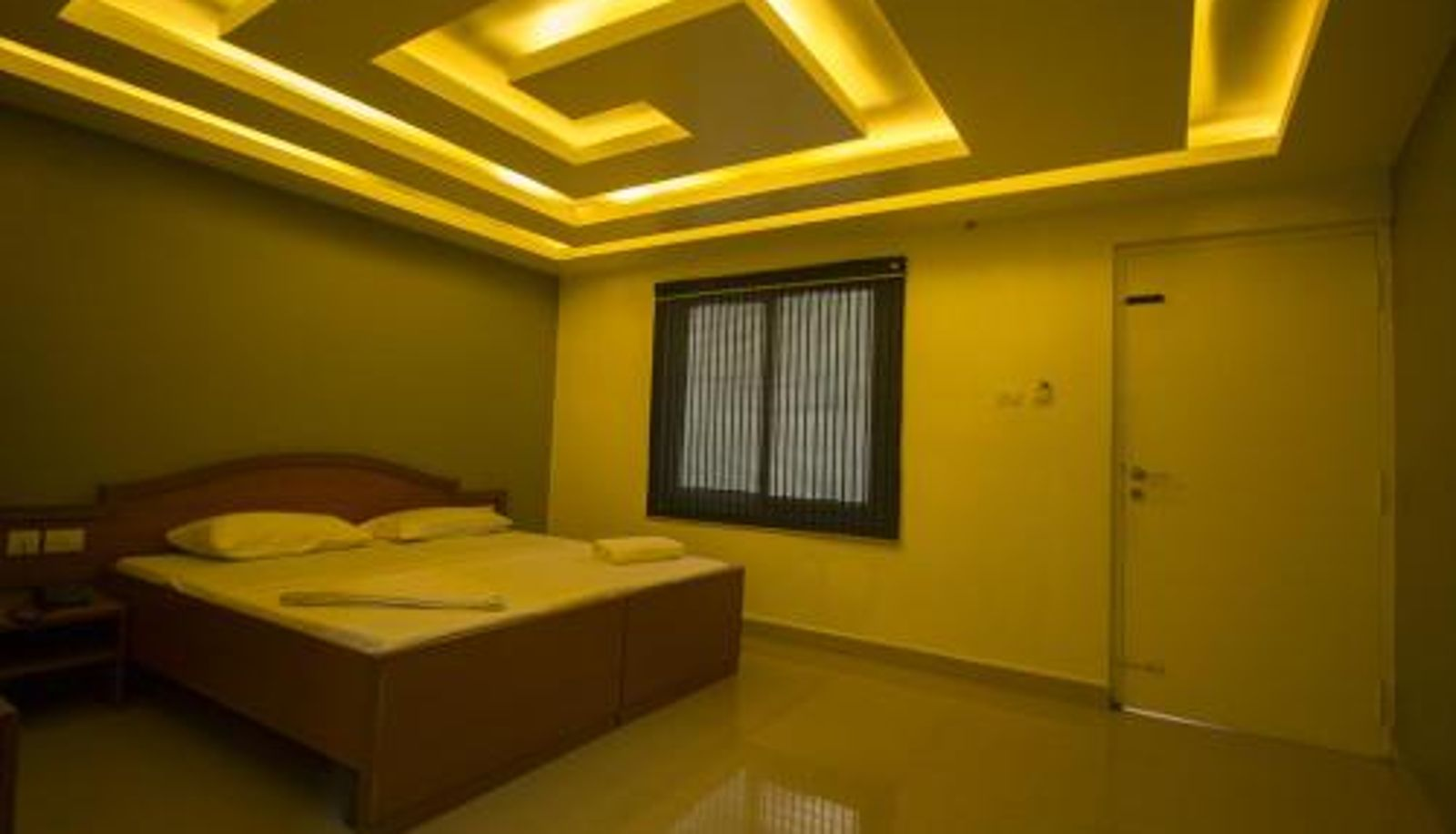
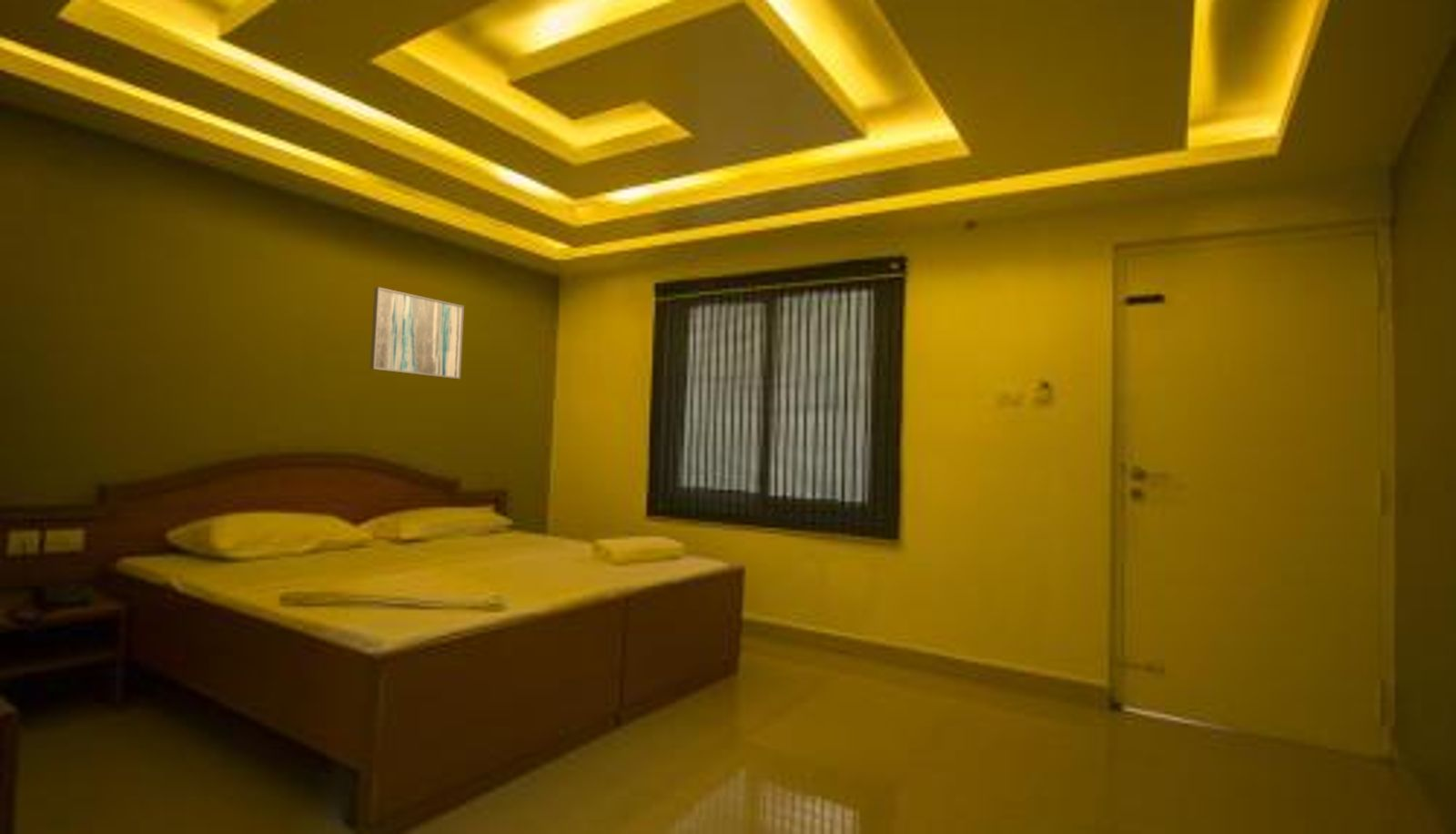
+ wall art [369,286,465,380]
